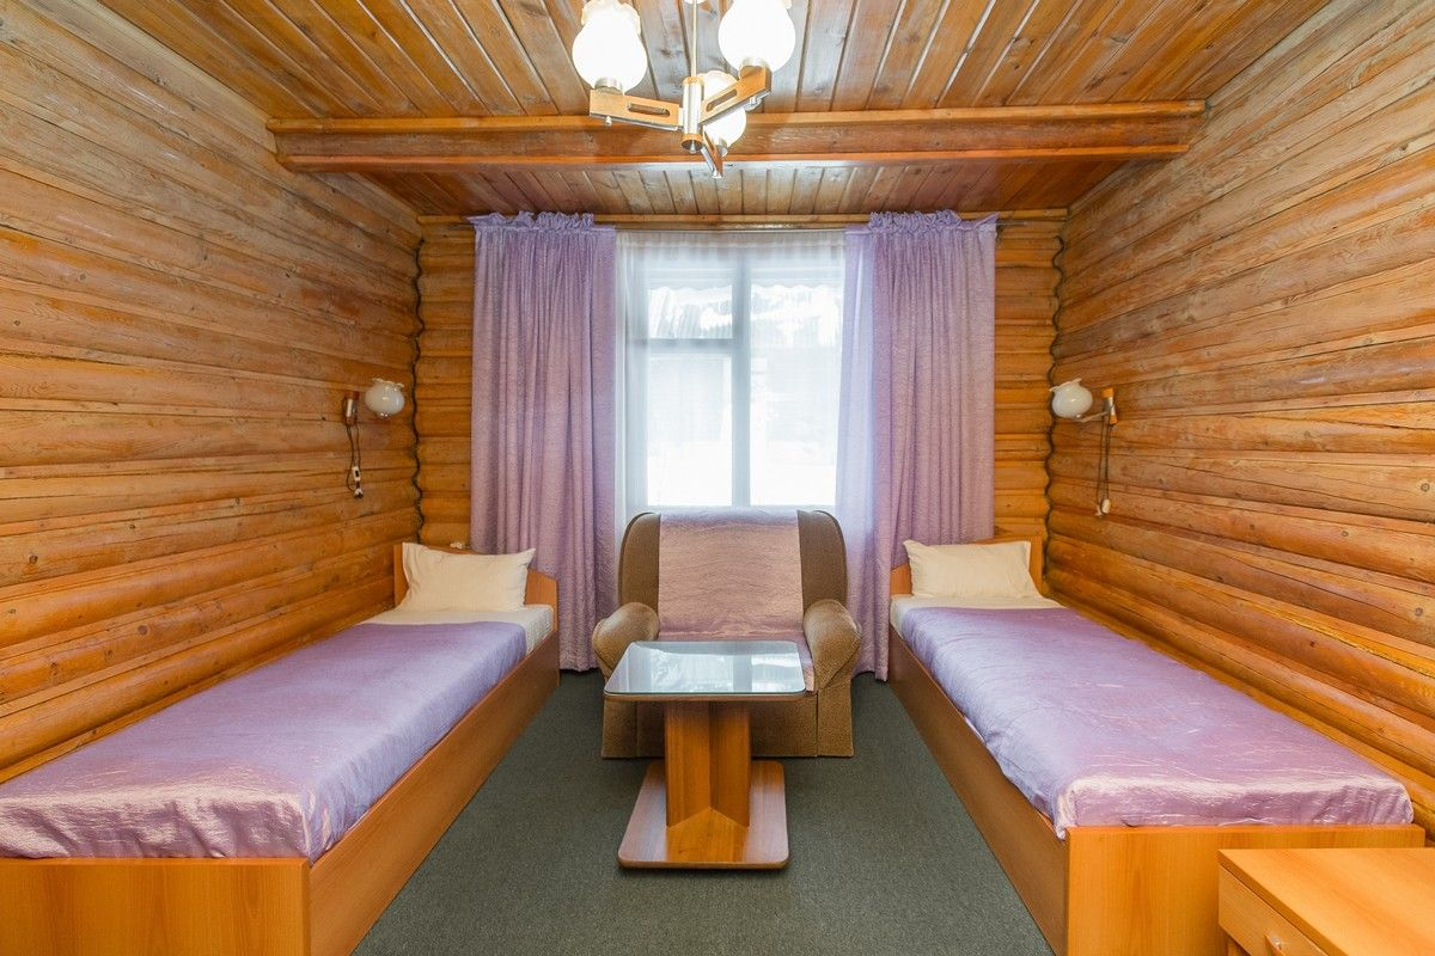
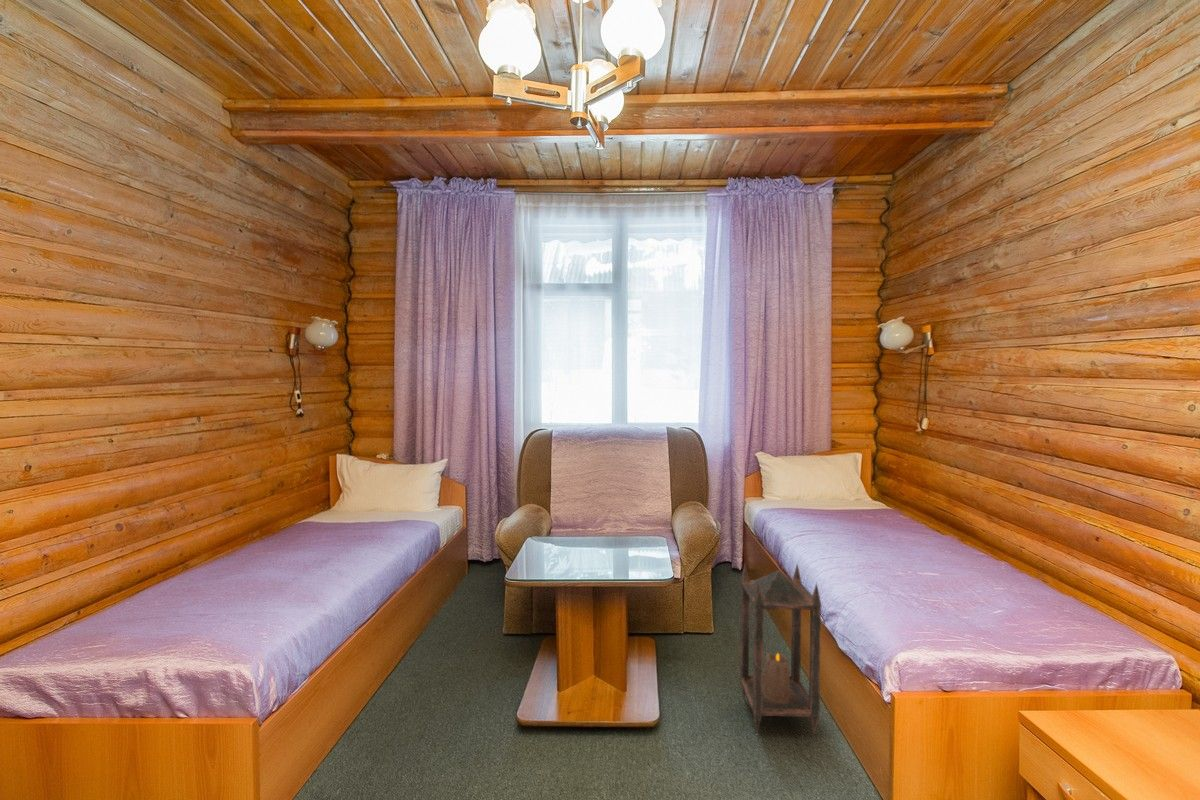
+ lantern [739,561,822,736]
